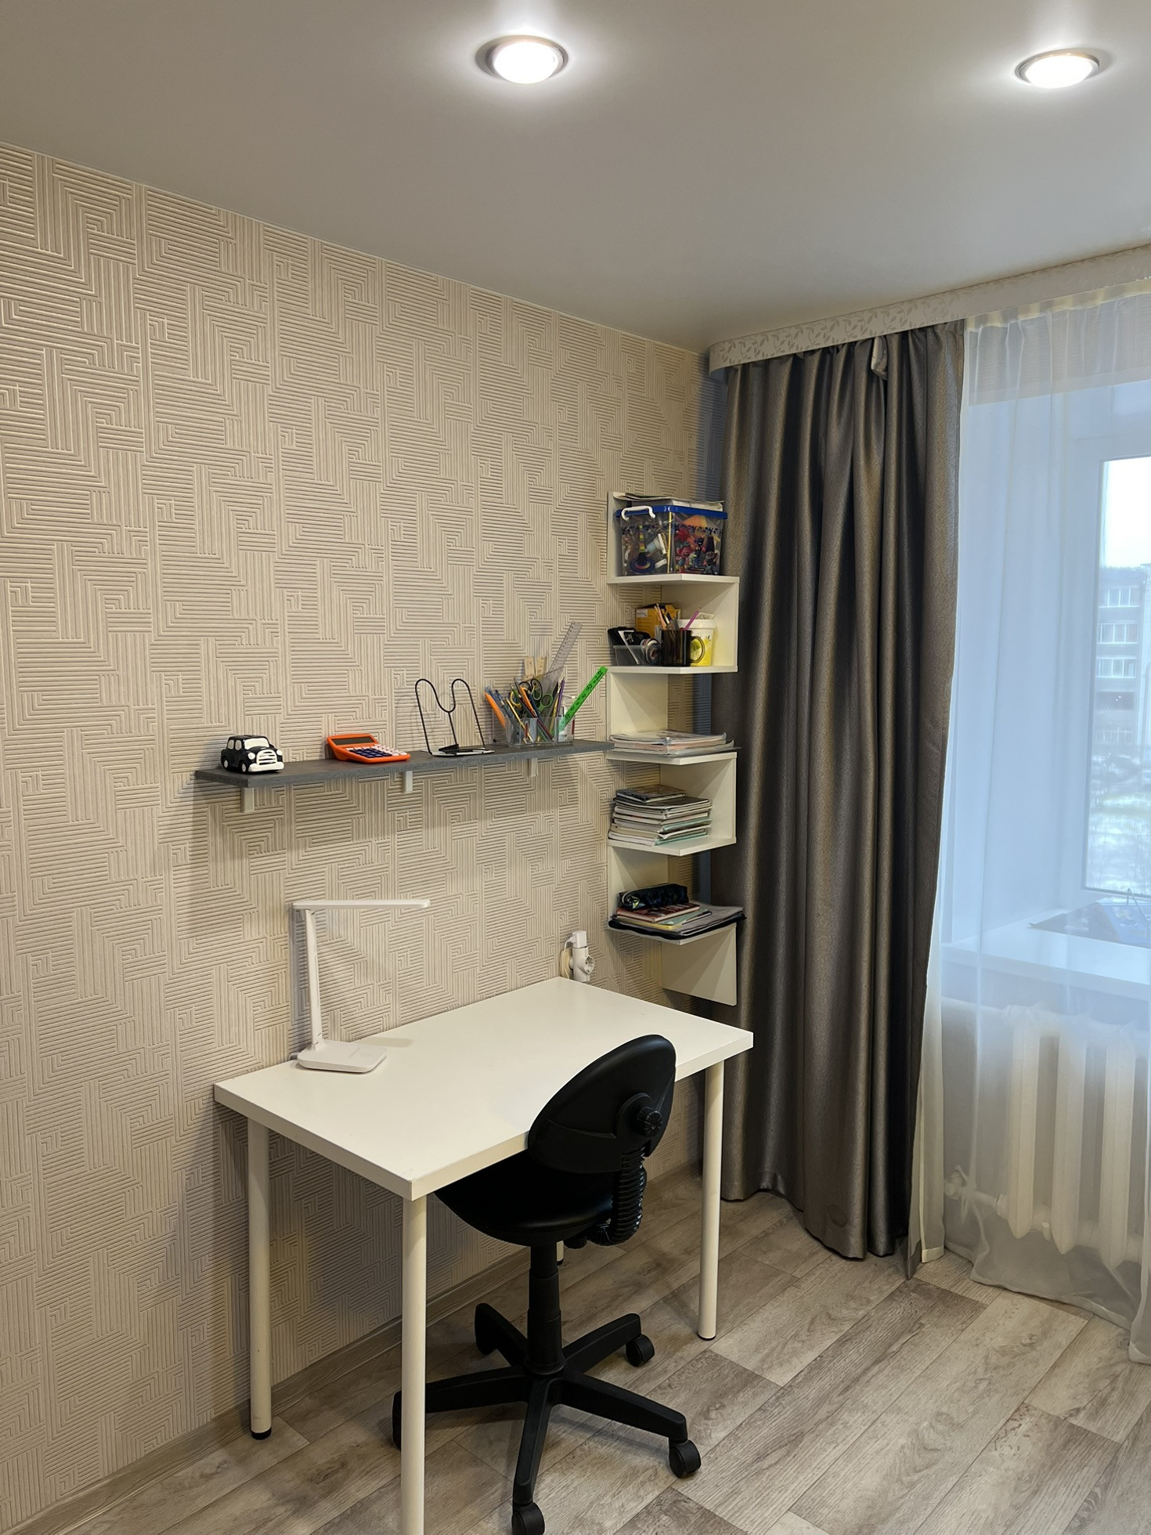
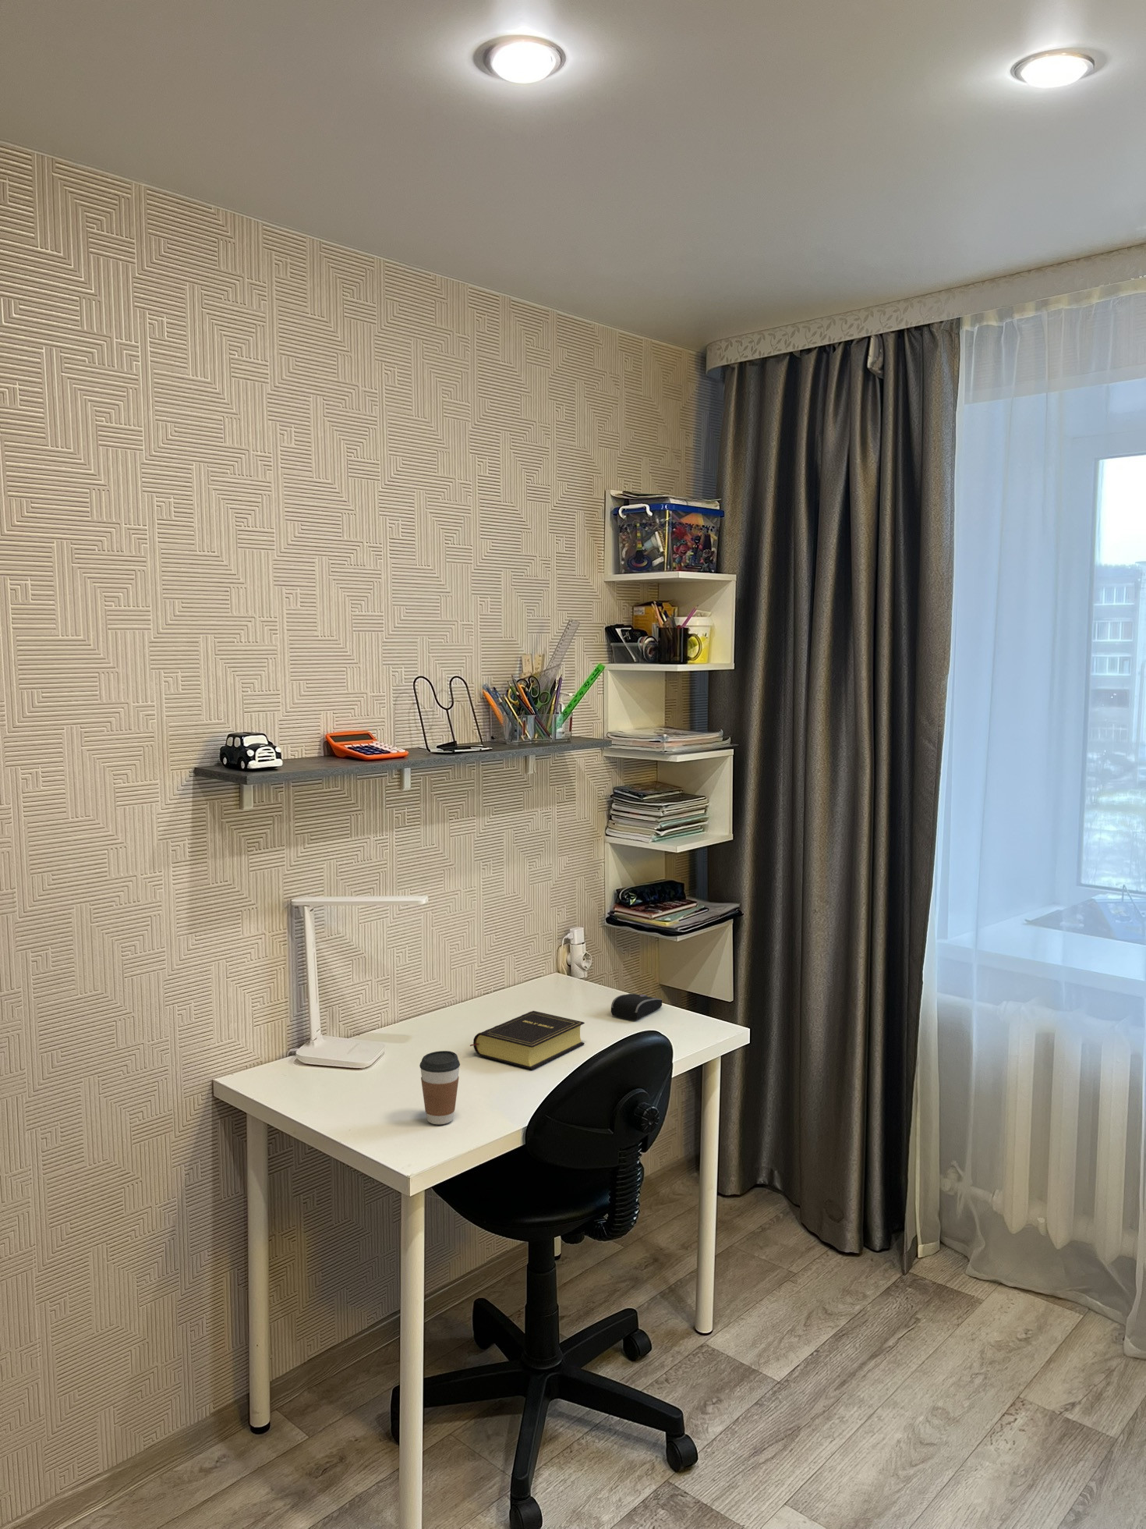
+ computer mouse [610,993,662,1021]
+ coffee cup [419,1050,461,1124]
+ book [469,1010,585,1069]
